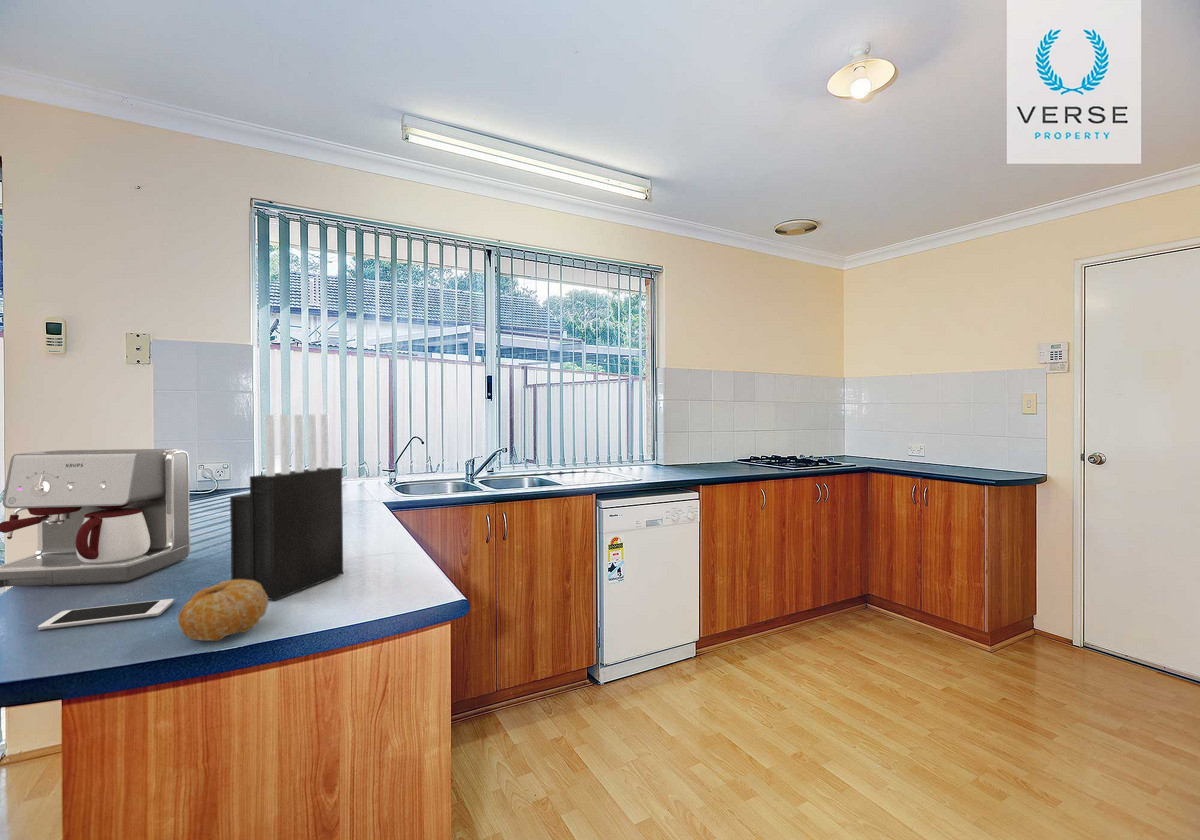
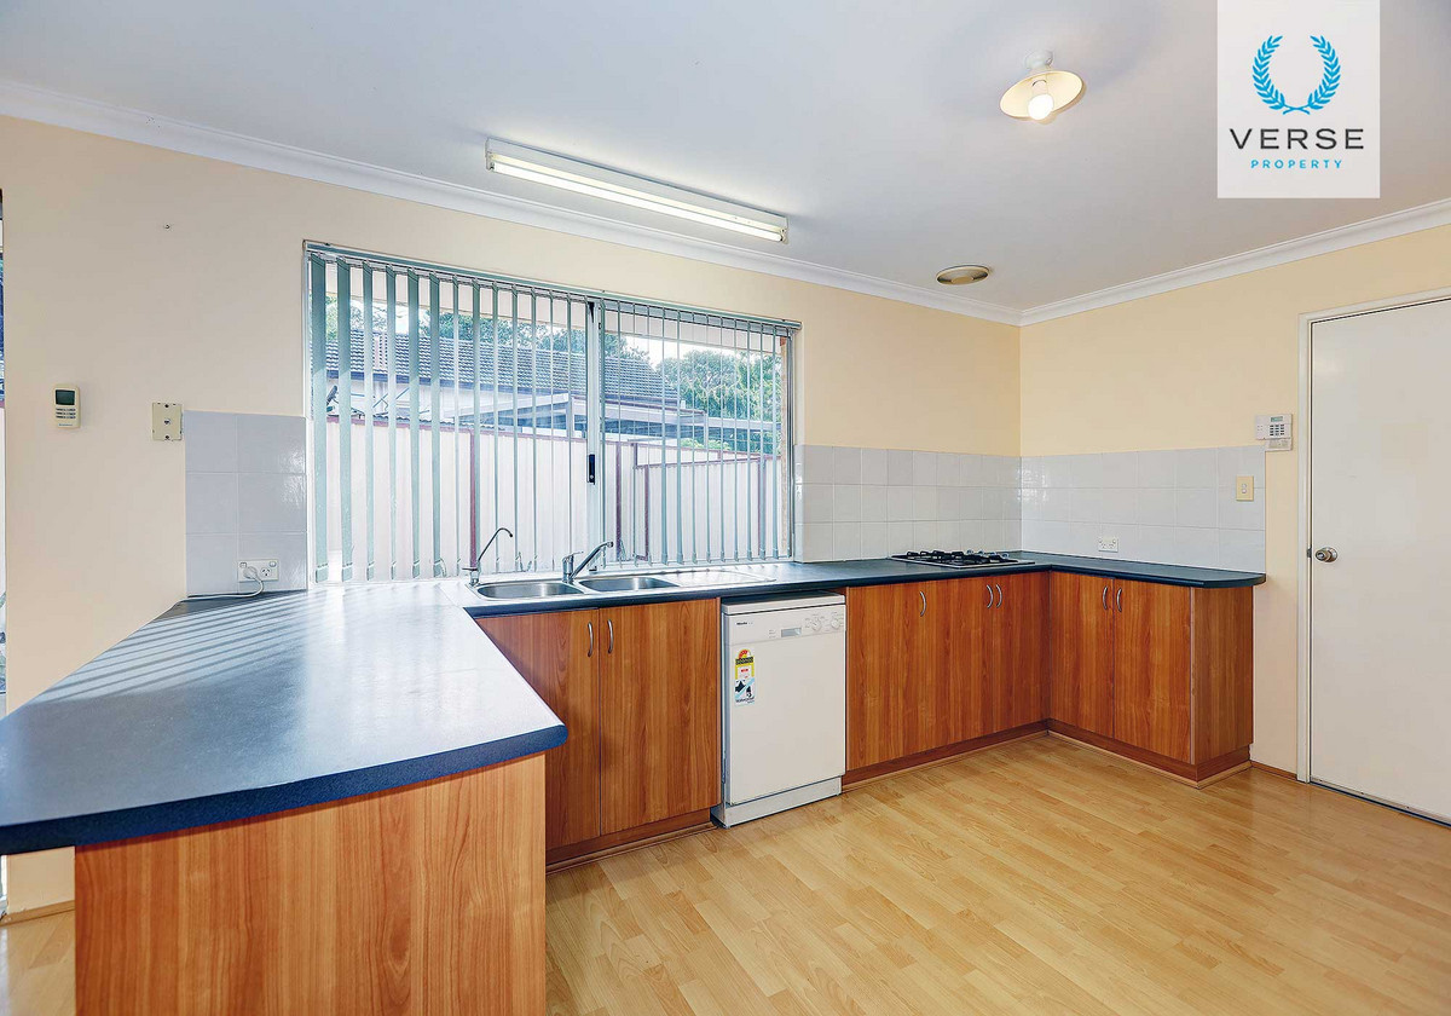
- coffee maker [0,448,191,589]
- cell phone [37,598,175,631]
- fruit [177,579,269,642]
- knife block [229,414,344,602]
